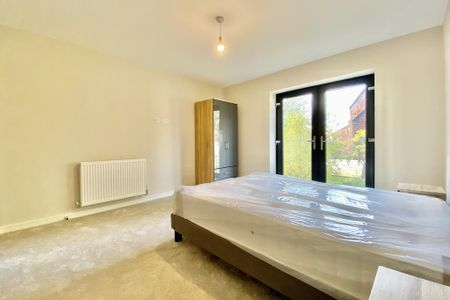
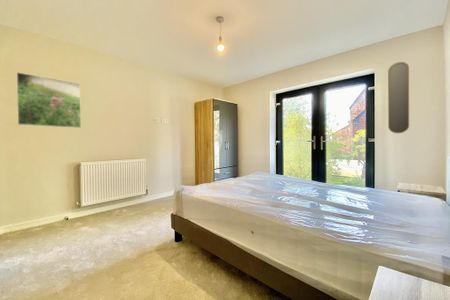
+ home mirror [387,61,410,134]
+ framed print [16,71,82,129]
